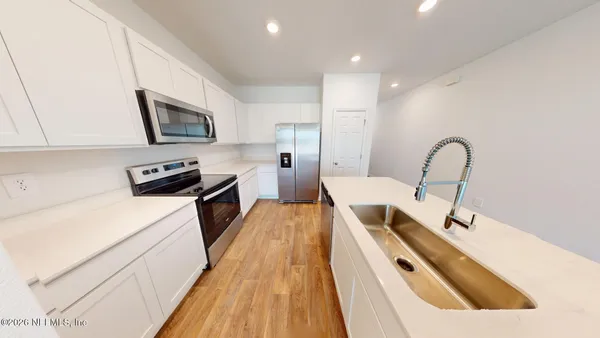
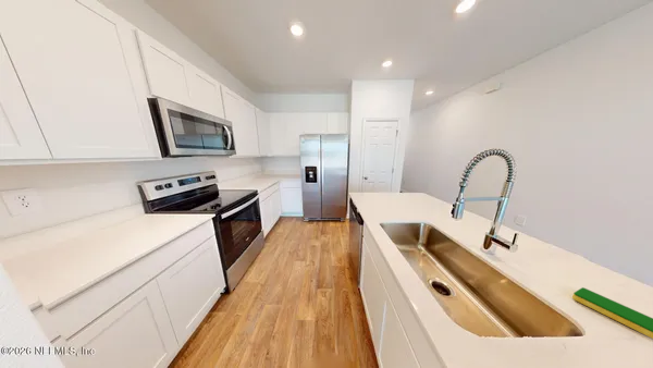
+ dish sponge [571,286,653,340]
